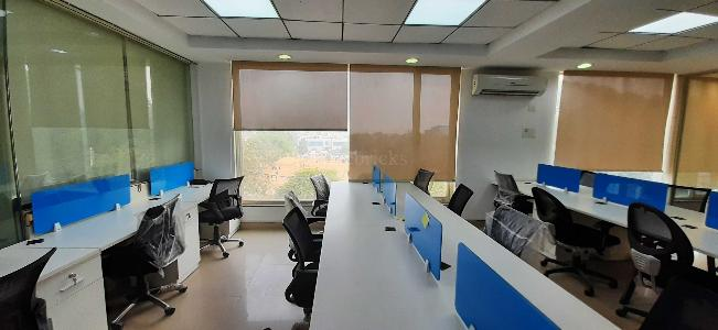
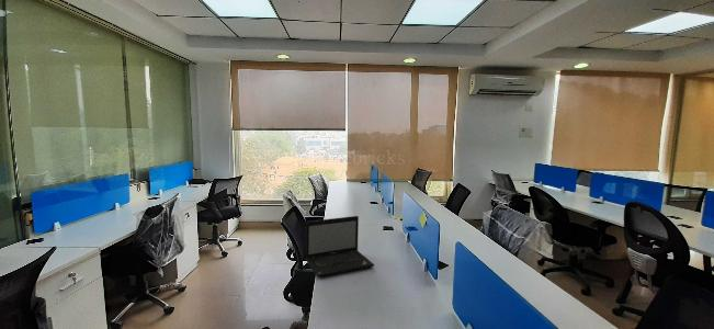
+ laptop [305,215,375,279]
